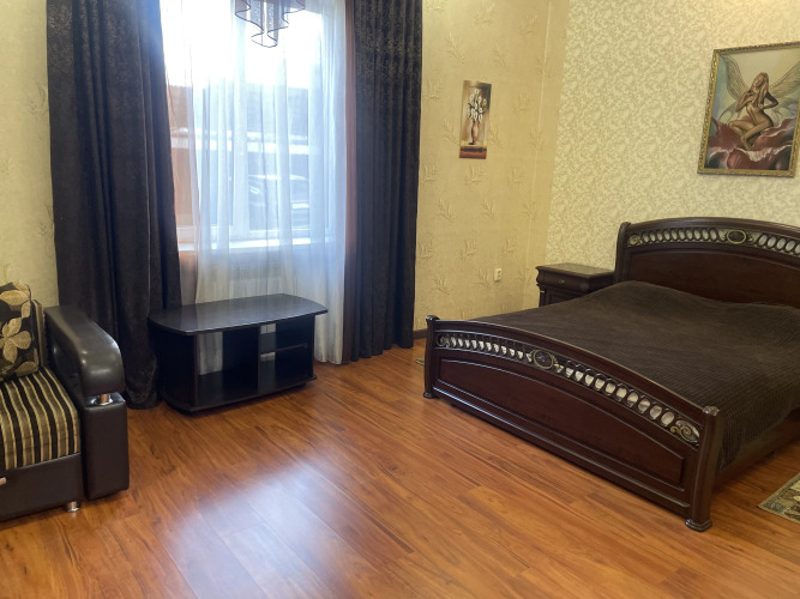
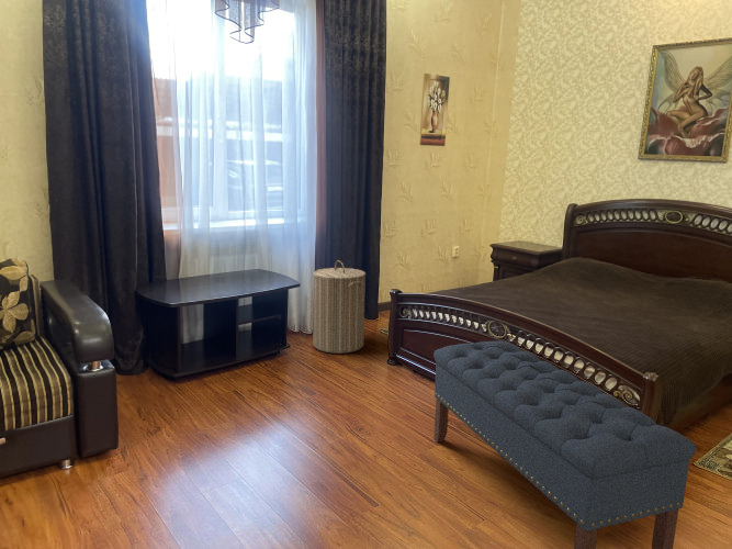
+ laundry hamper [312,259,367,355]
+ bench [432,340,697,549]
